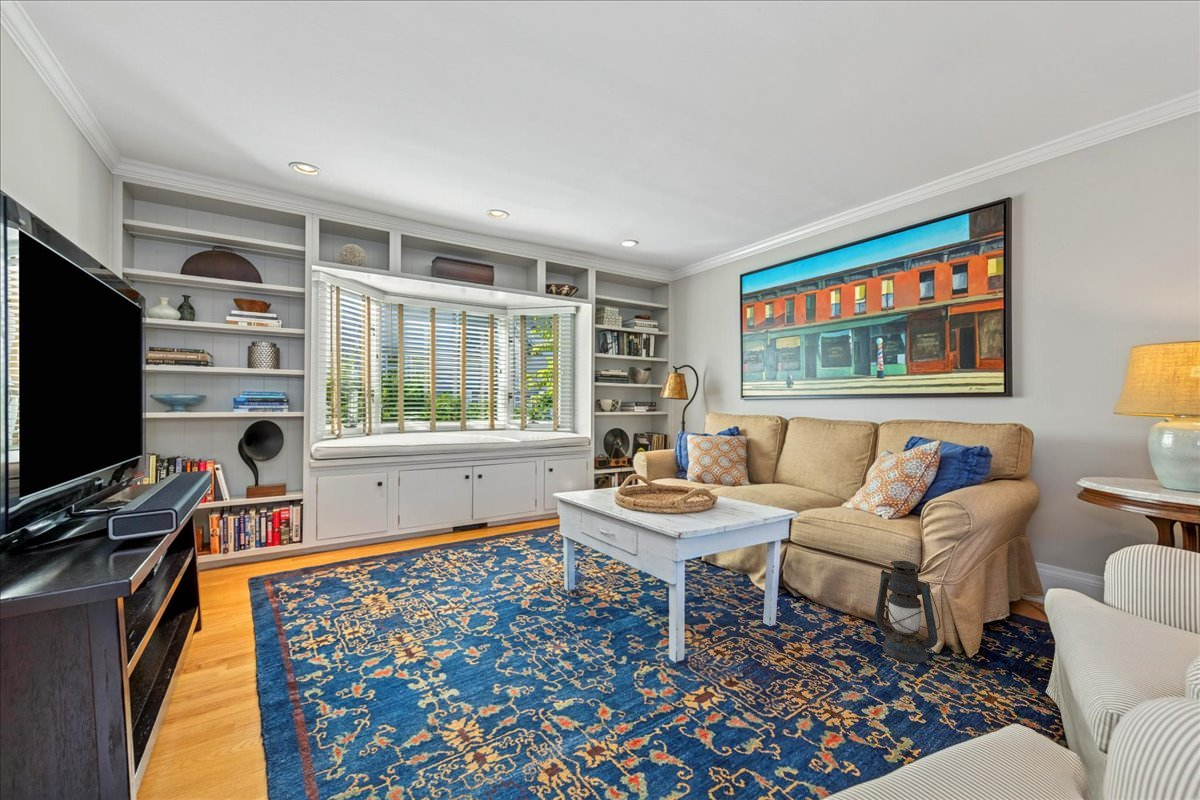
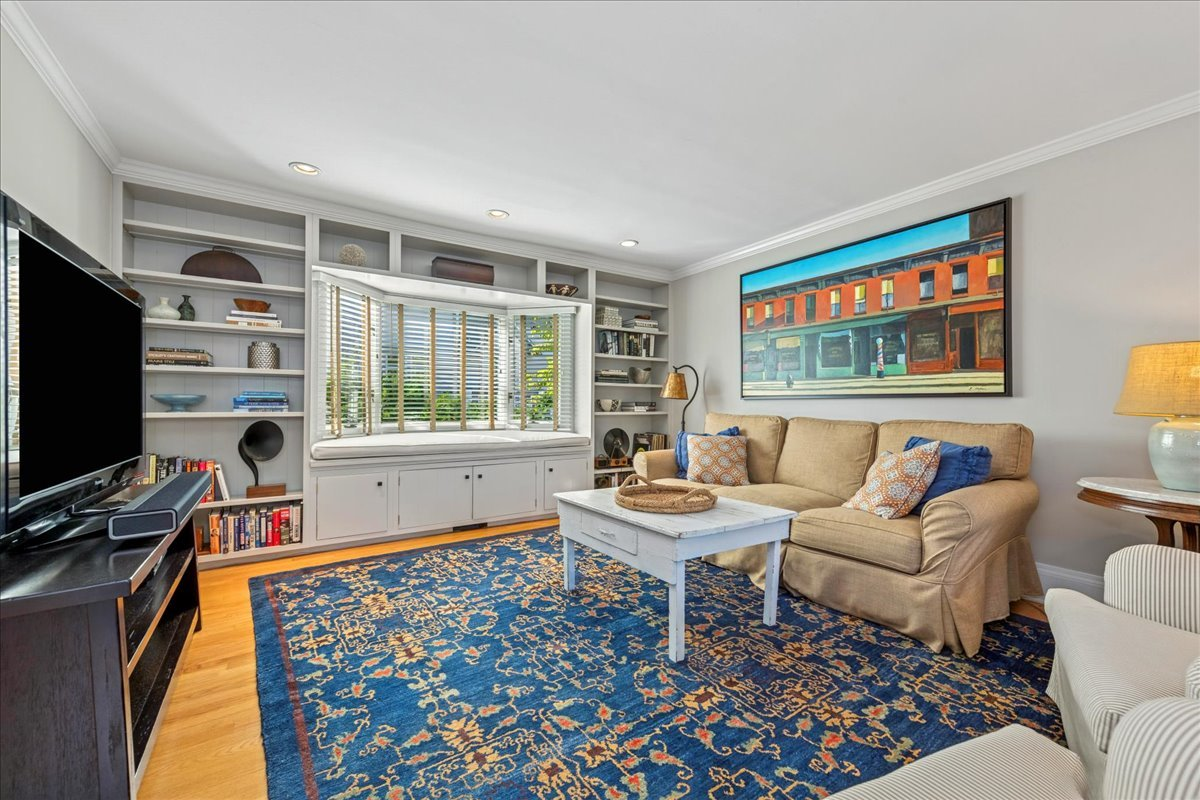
- lantern [874,560,942,664]
